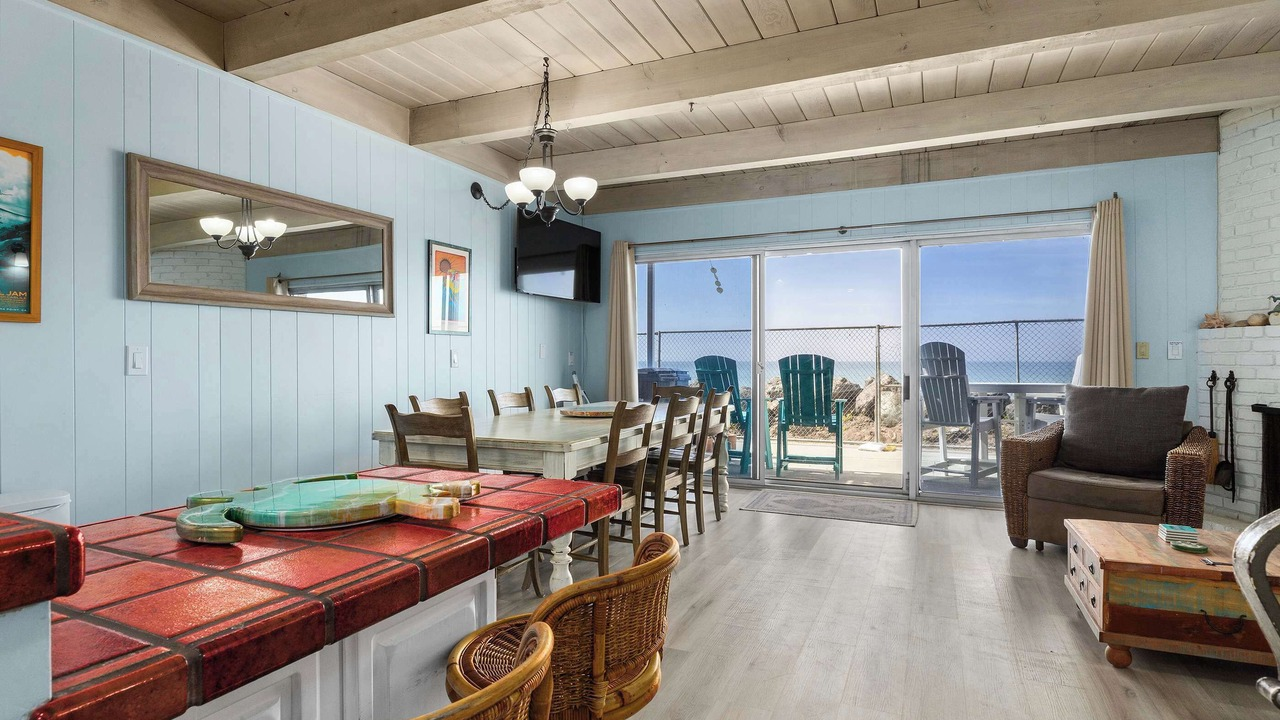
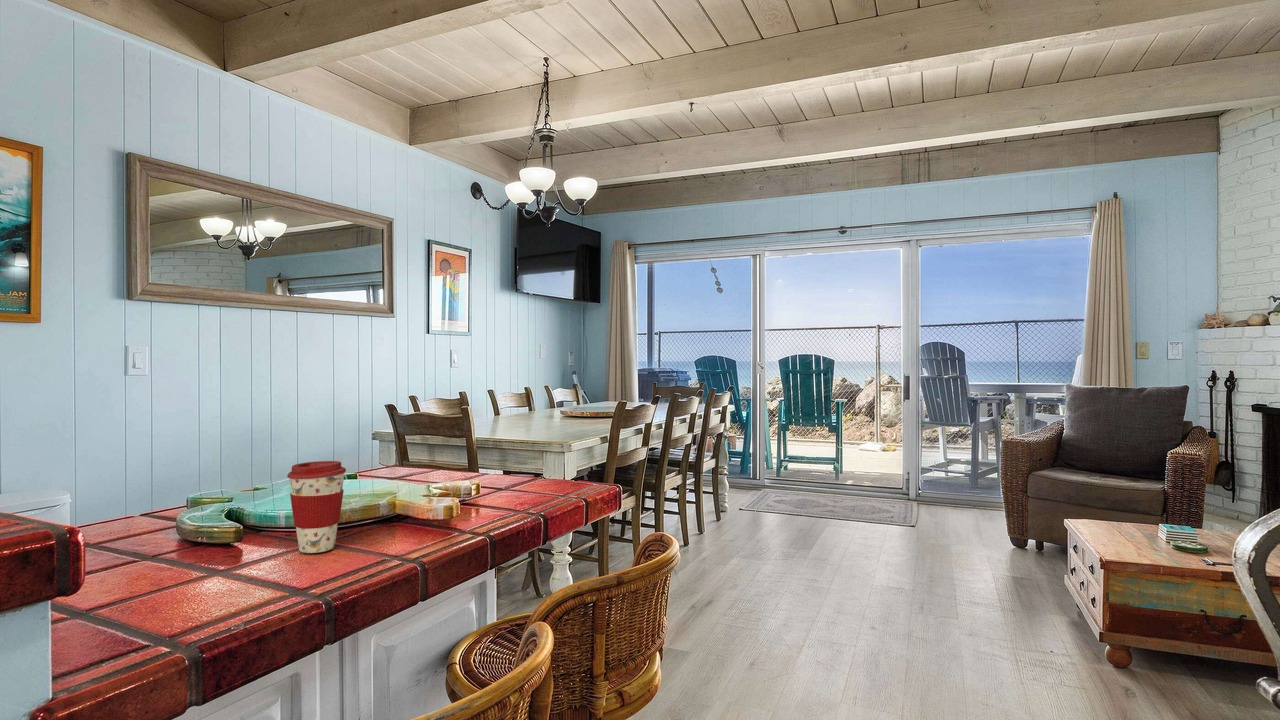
+ coffee cup [286,460,347,554]
